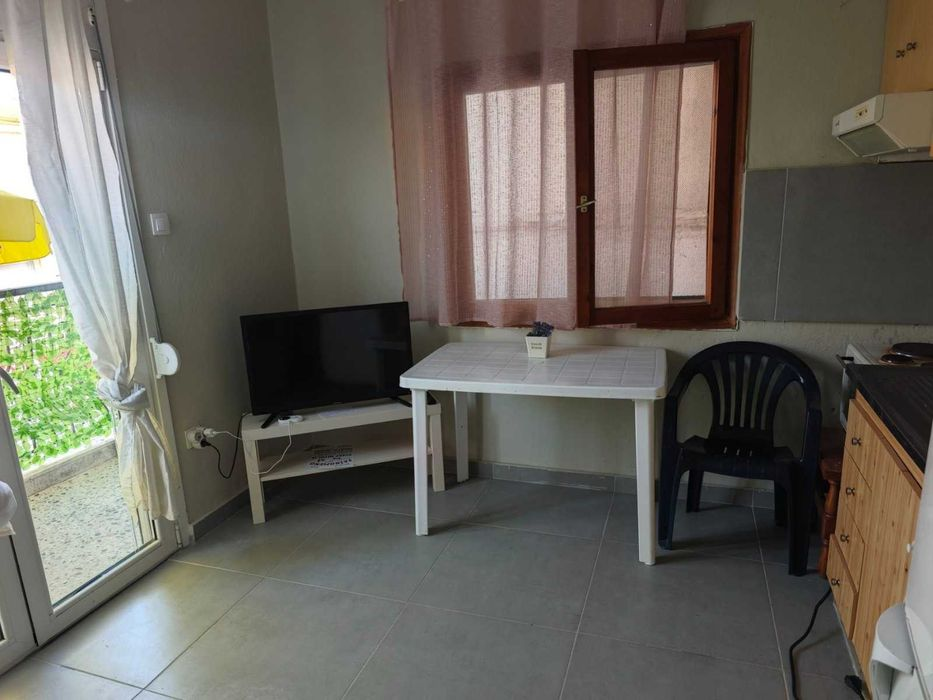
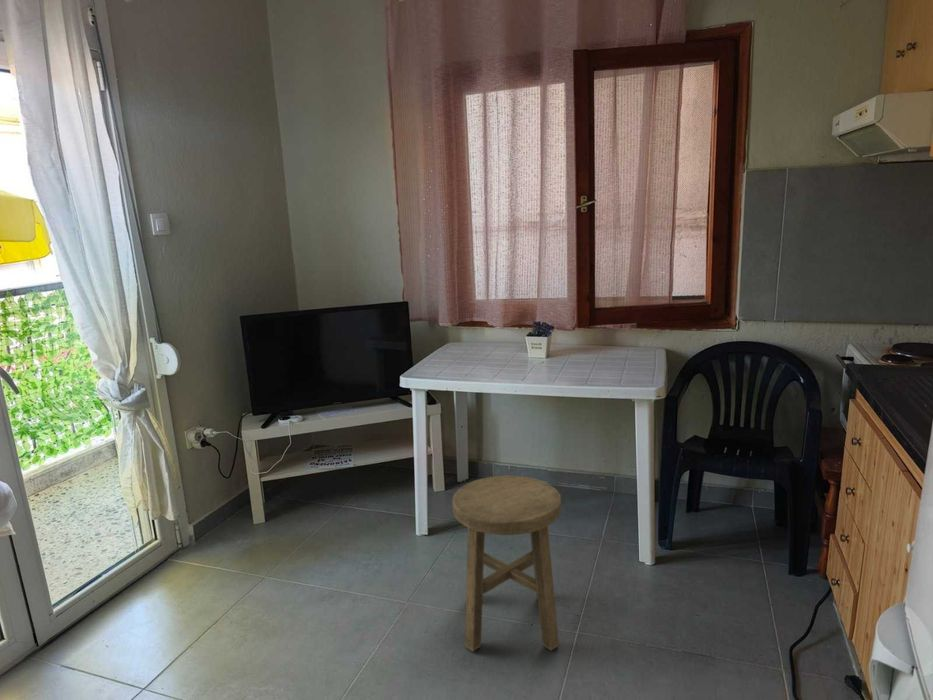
+ stool [451,475,562,653]
